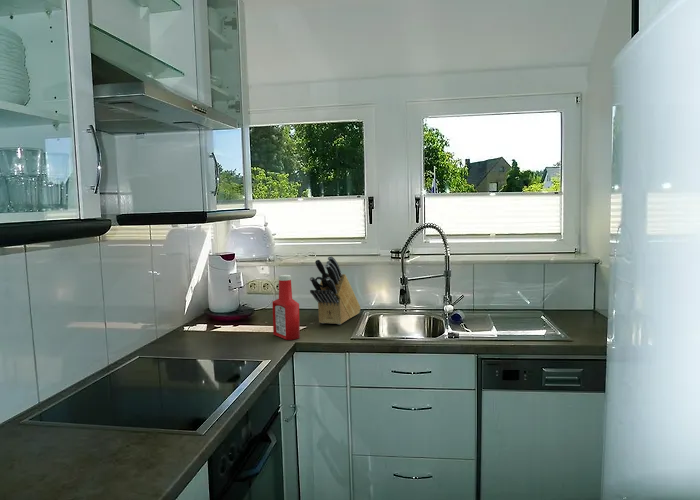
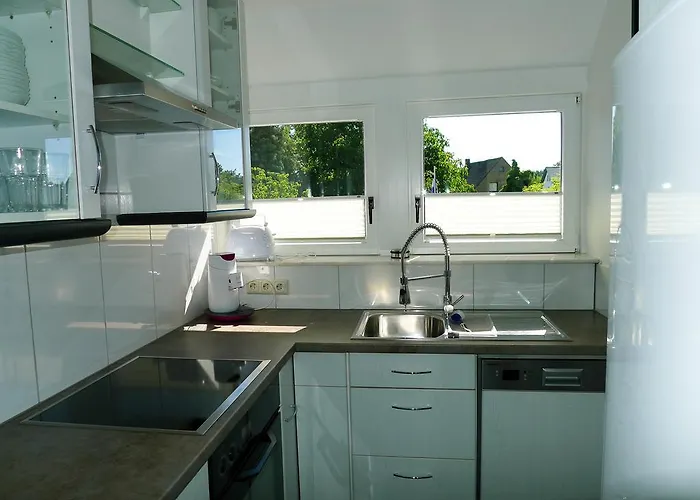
- soap bottle [271,274,301,341]
- knife block [309,255,362,325]
